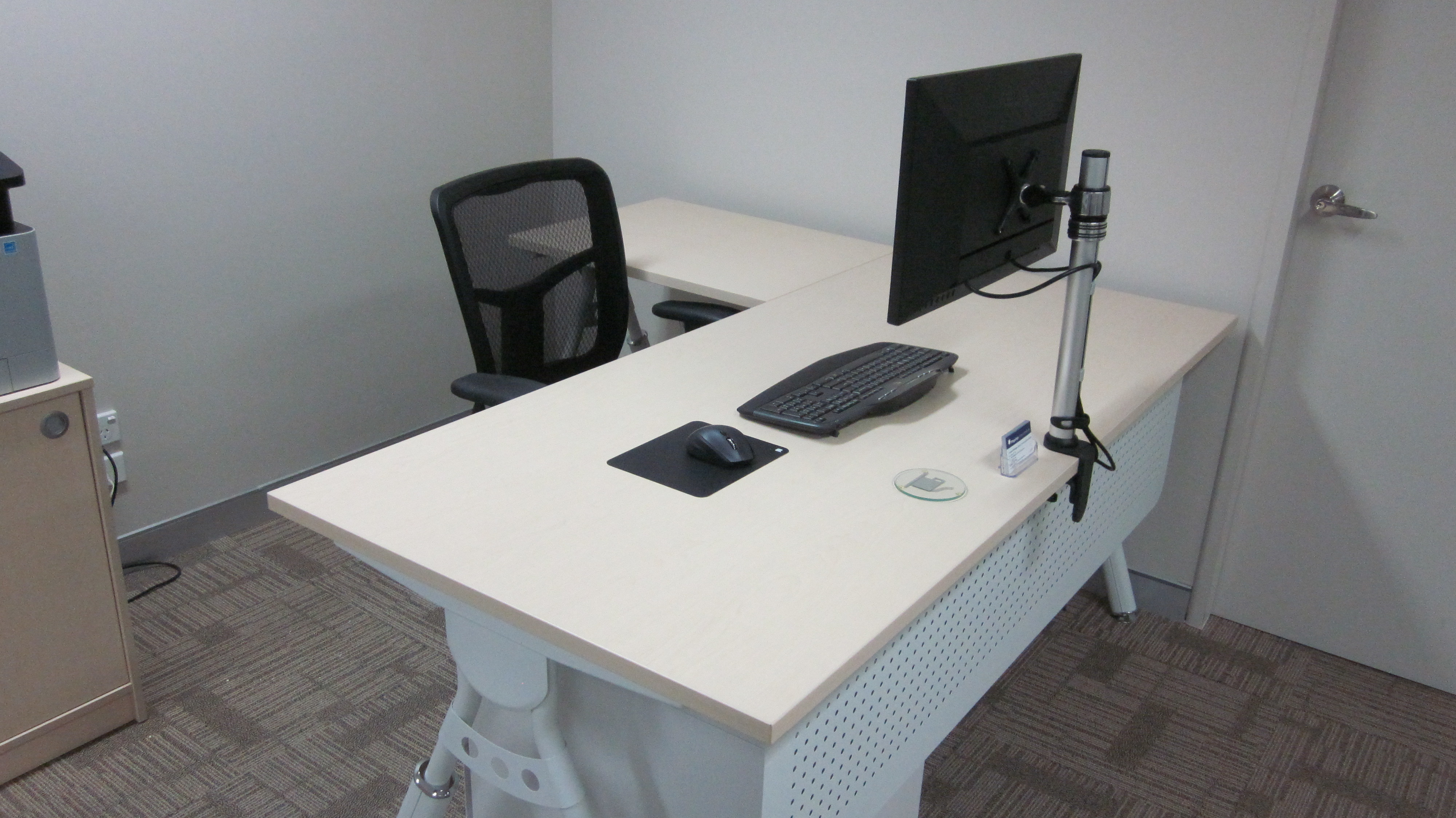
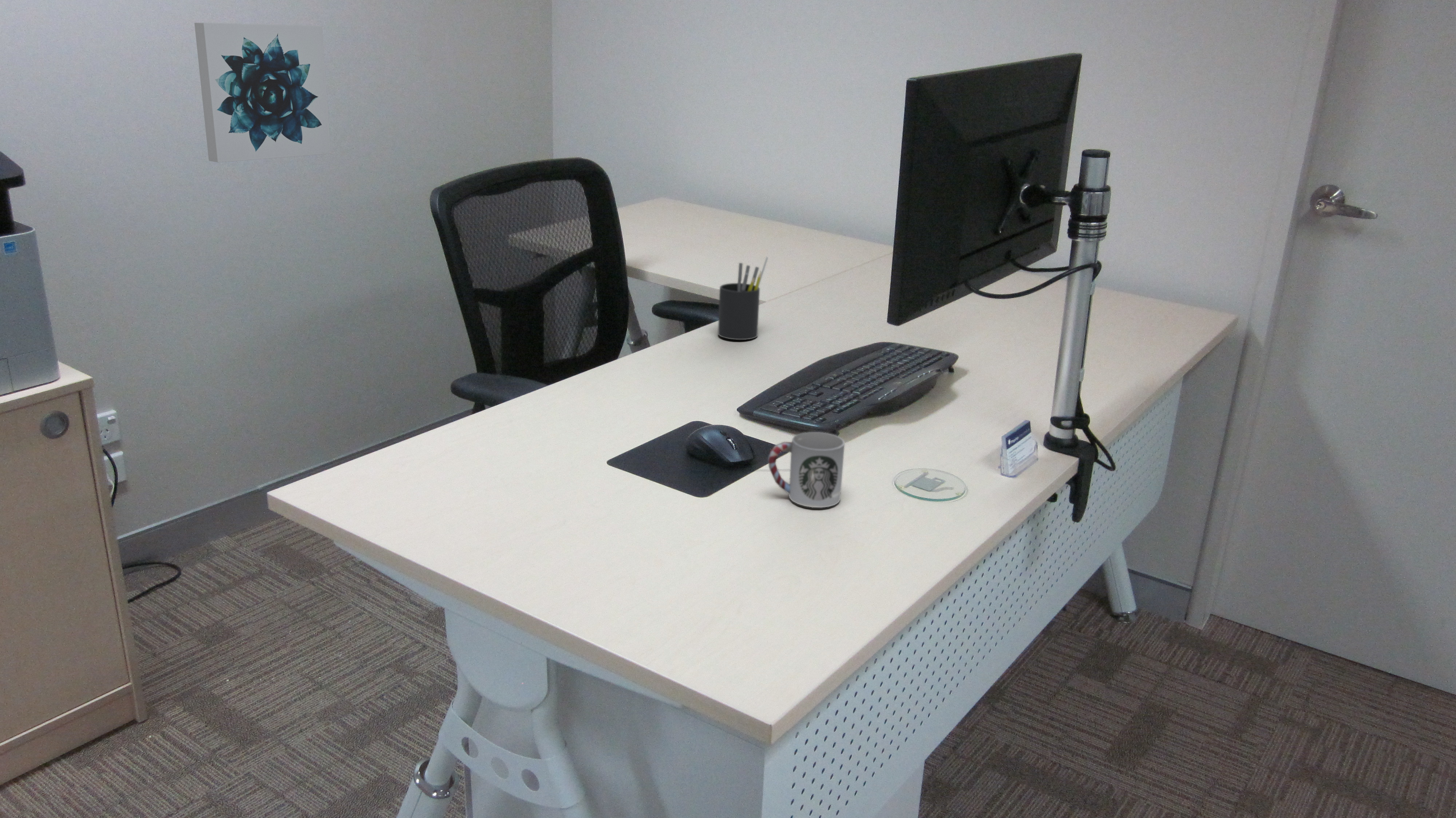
+ wall art [194,22,331,163]
+ cup [768,432,845,508]
+ pen holder [717,256,769,340]
